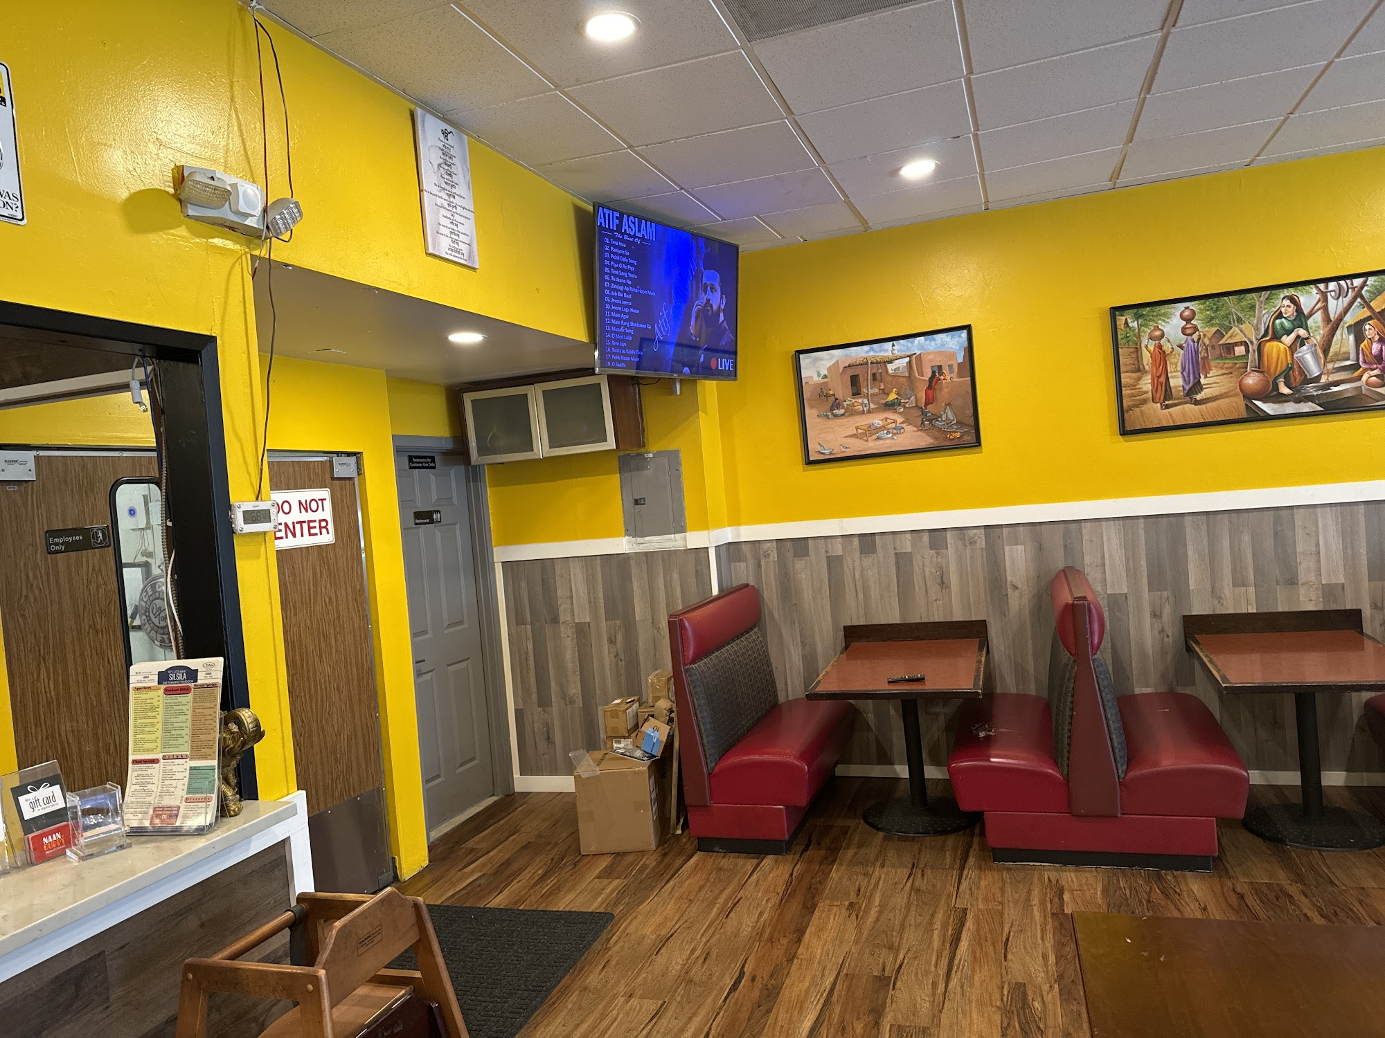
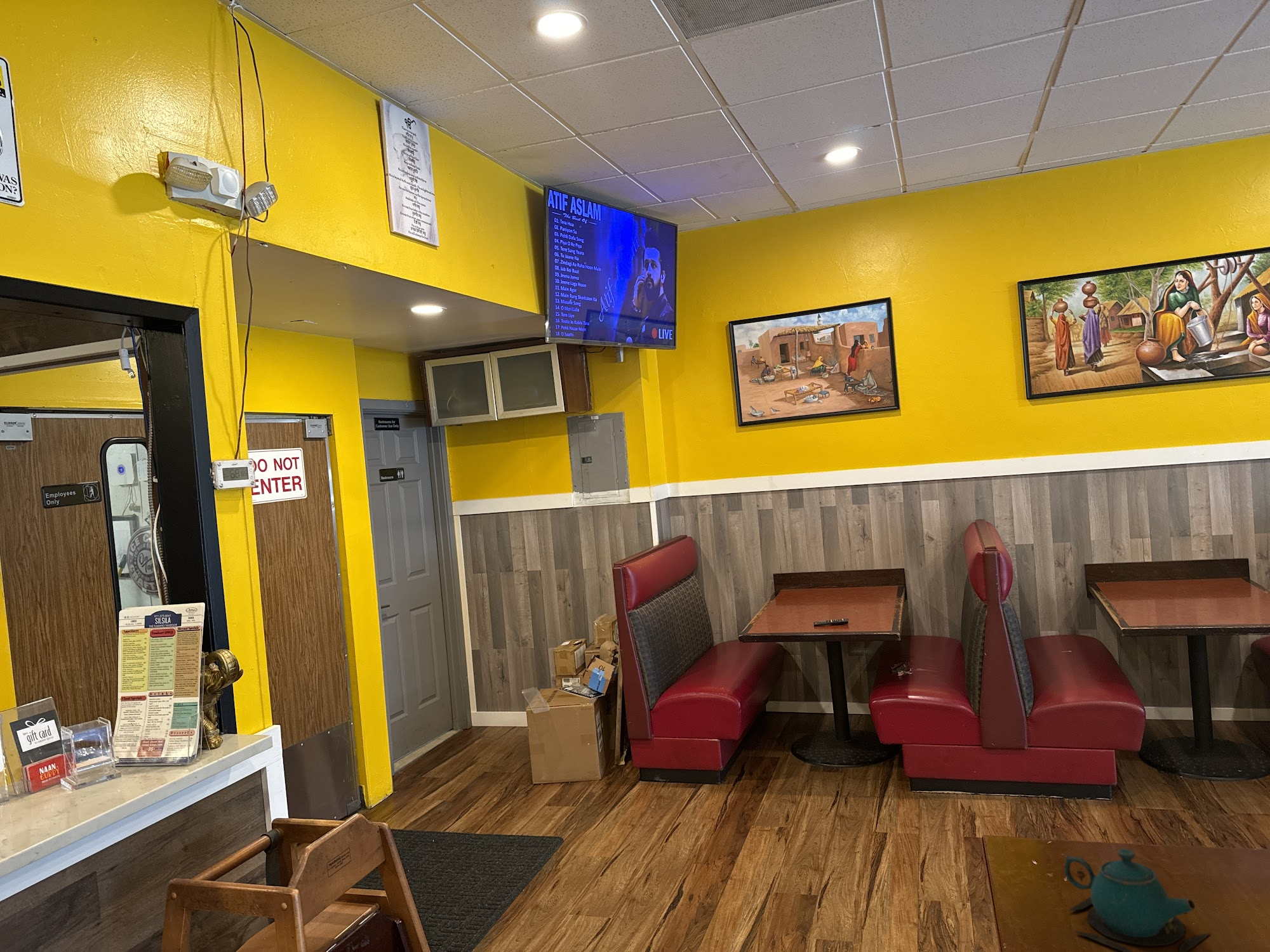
+ teapot [1064,849,1211,952]
